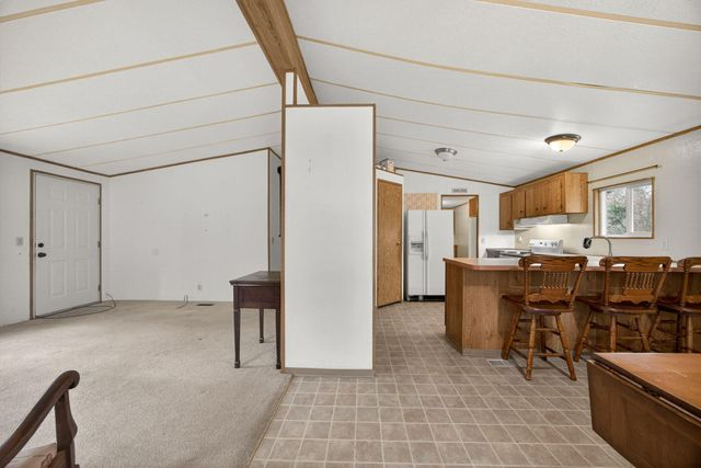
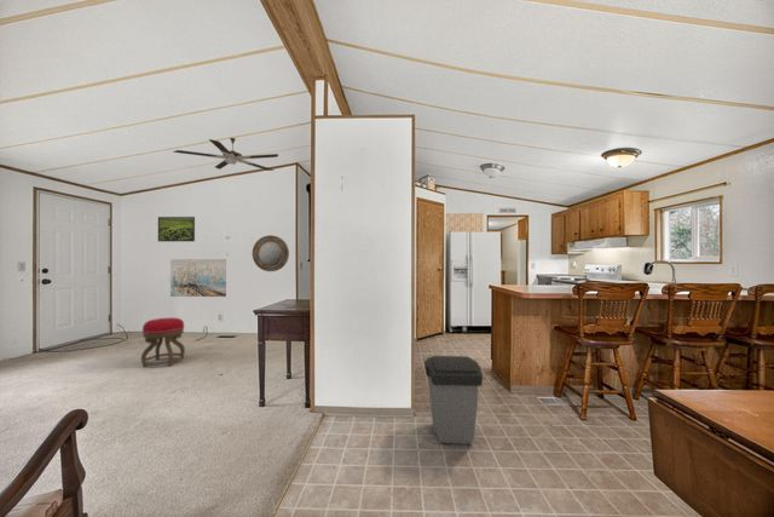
+ home mirror [252,234,290,272]
+ wall art [169,258,227,298]
+ ceiling fan [172,137,279,172]
+ trash can [423,355,484,446]
+ stool [140,316,186,368]
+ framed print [157,216,196,242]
